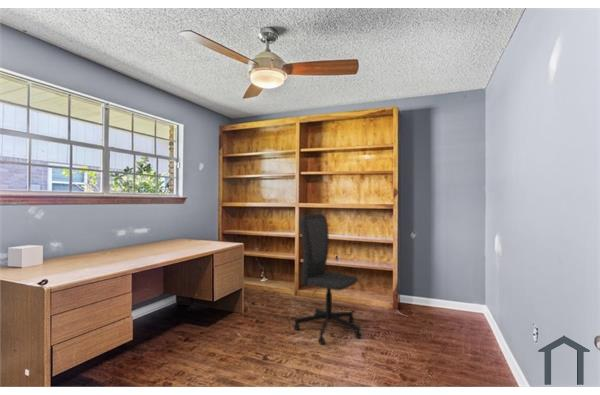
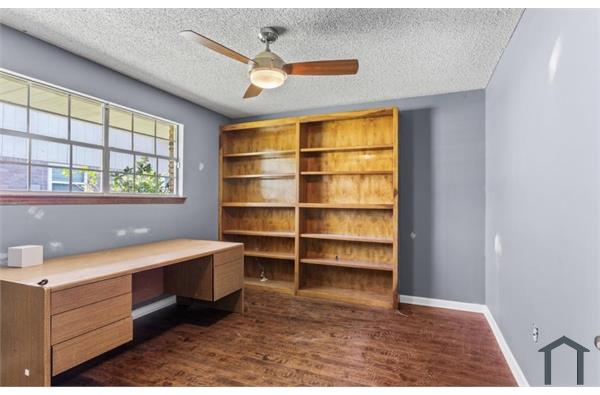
- office chair [293,213,363,345]
